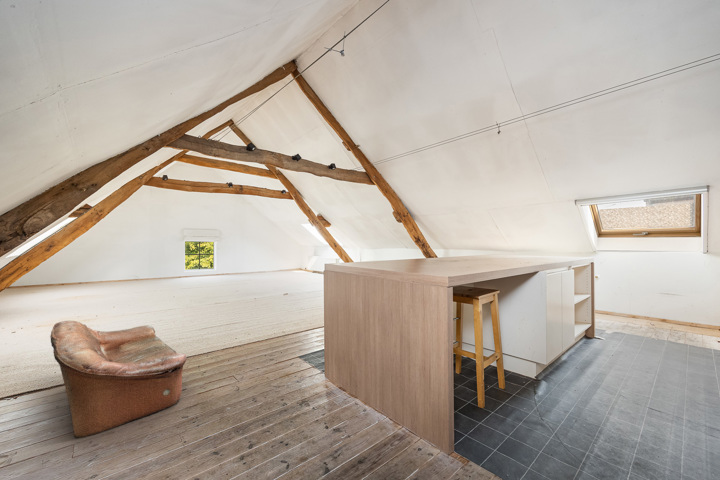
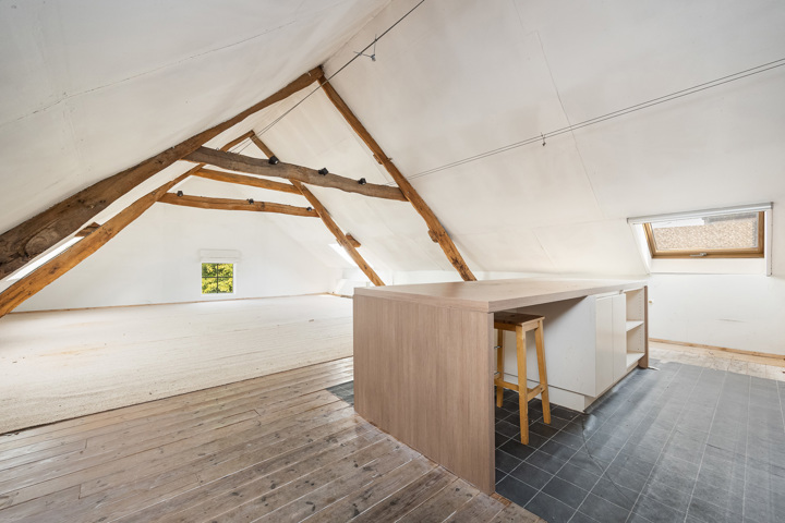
- loveseat [49,320,188,439]
